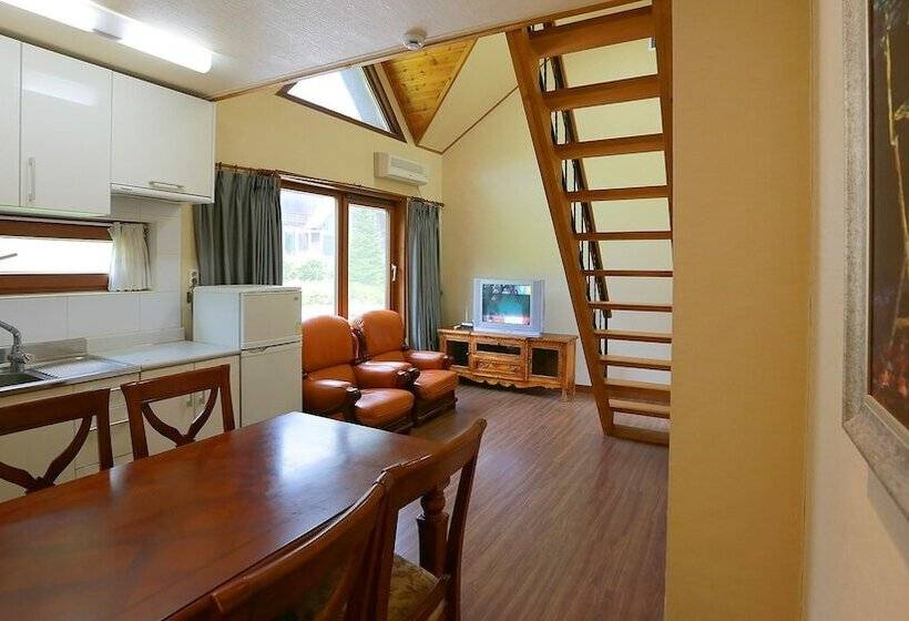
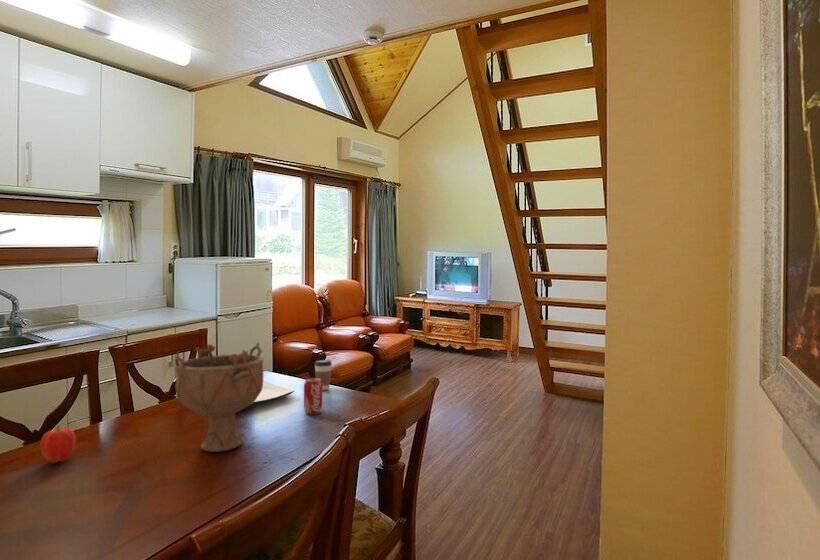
+ decorative bowl [173,341,265,453]
+ coffee cup [314,359,333,391]
+ beverage can [303,377,324,415]
+ apple [39,425,77,464]
+ plate [251,379,295,405]
